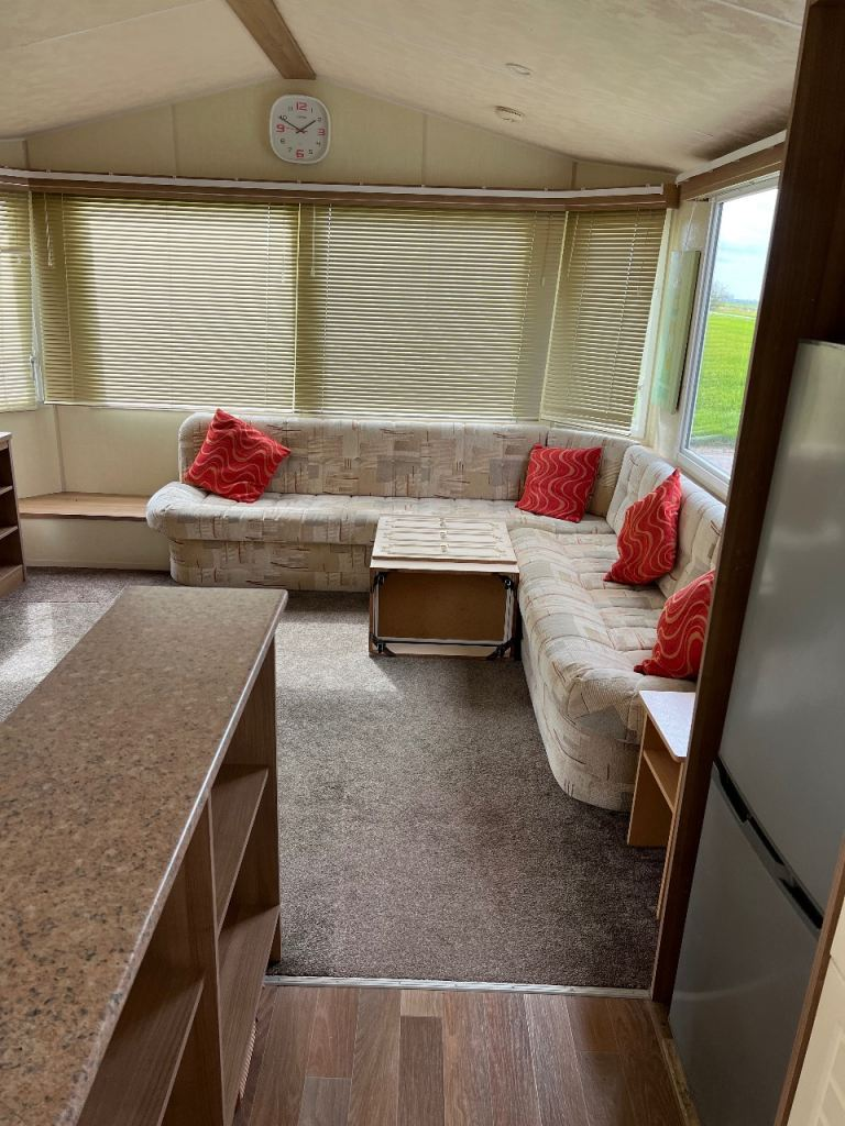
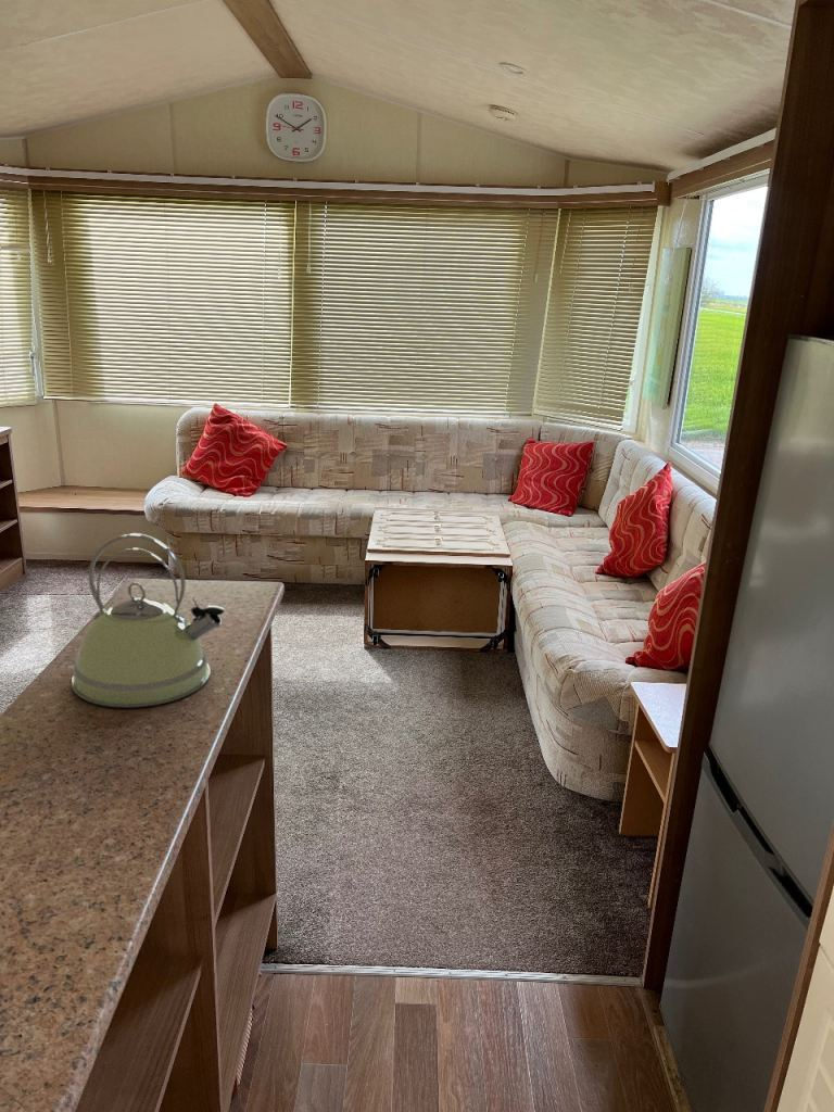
+ kettle [71,532,226,709]
